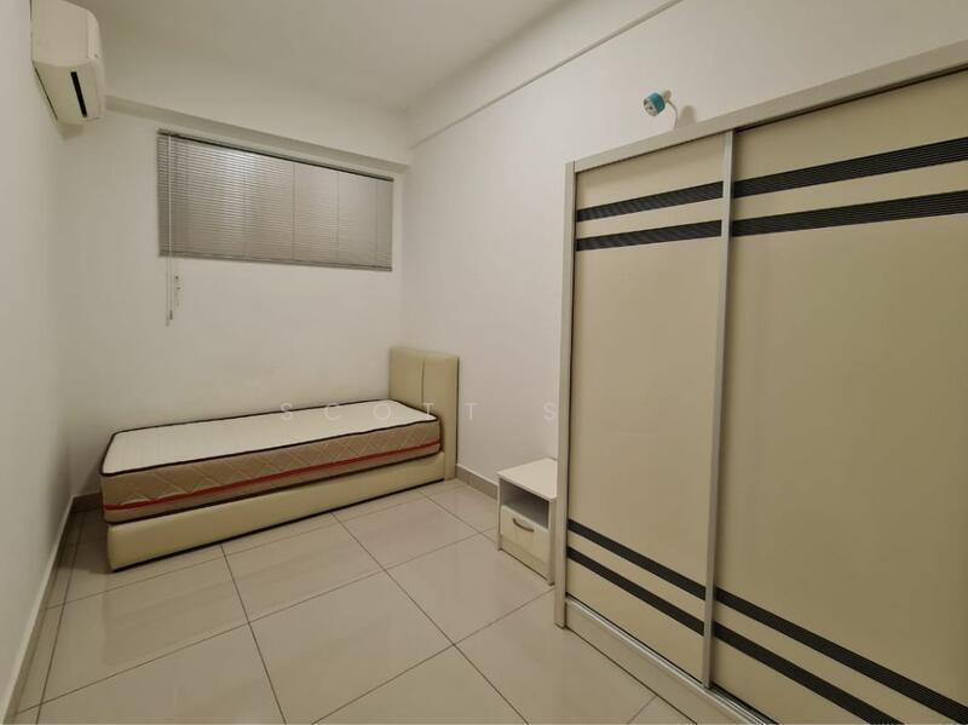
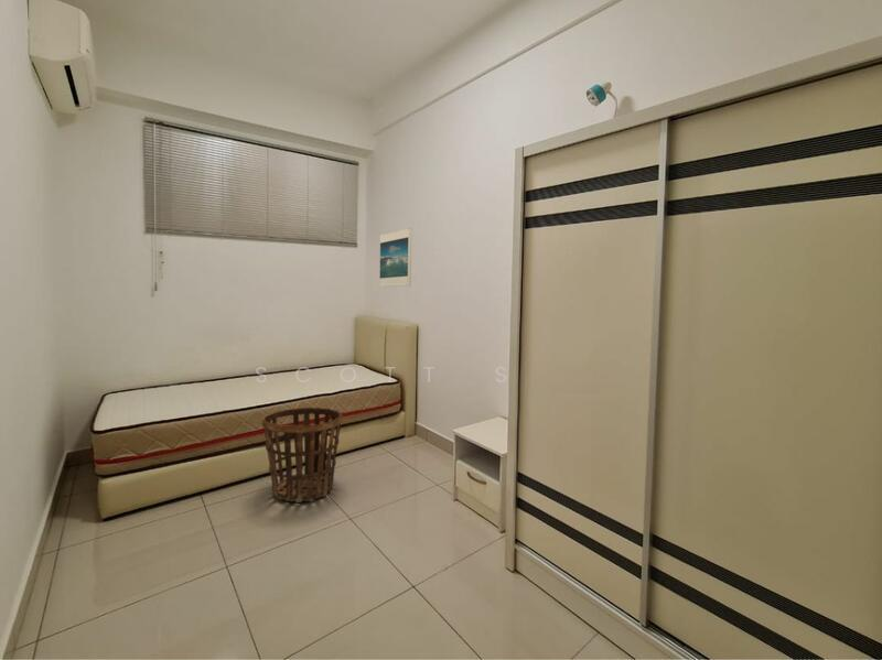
+ basket [261,407,343,504]
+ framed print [378,227,412,288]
